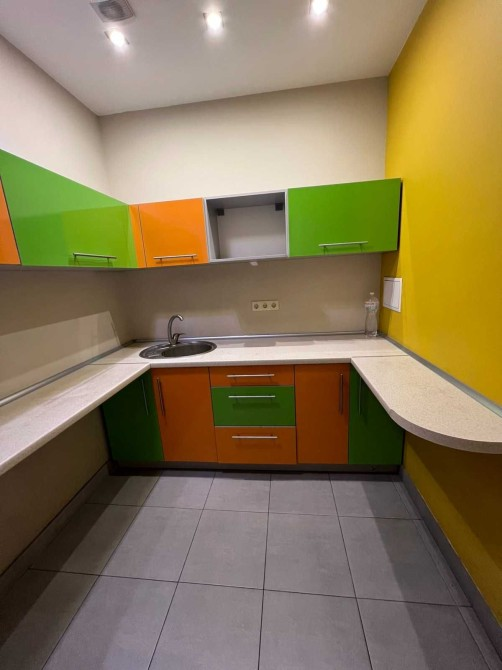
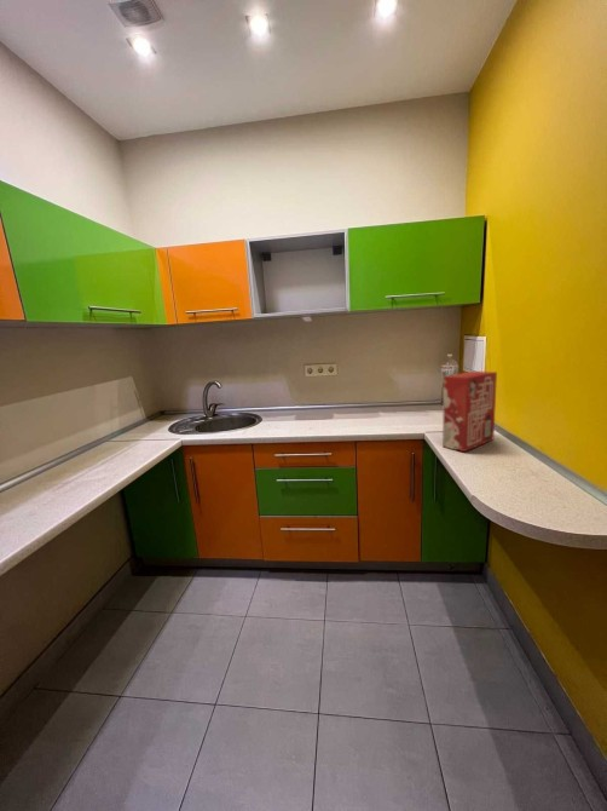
+ cereal box [441,370,498,453]
